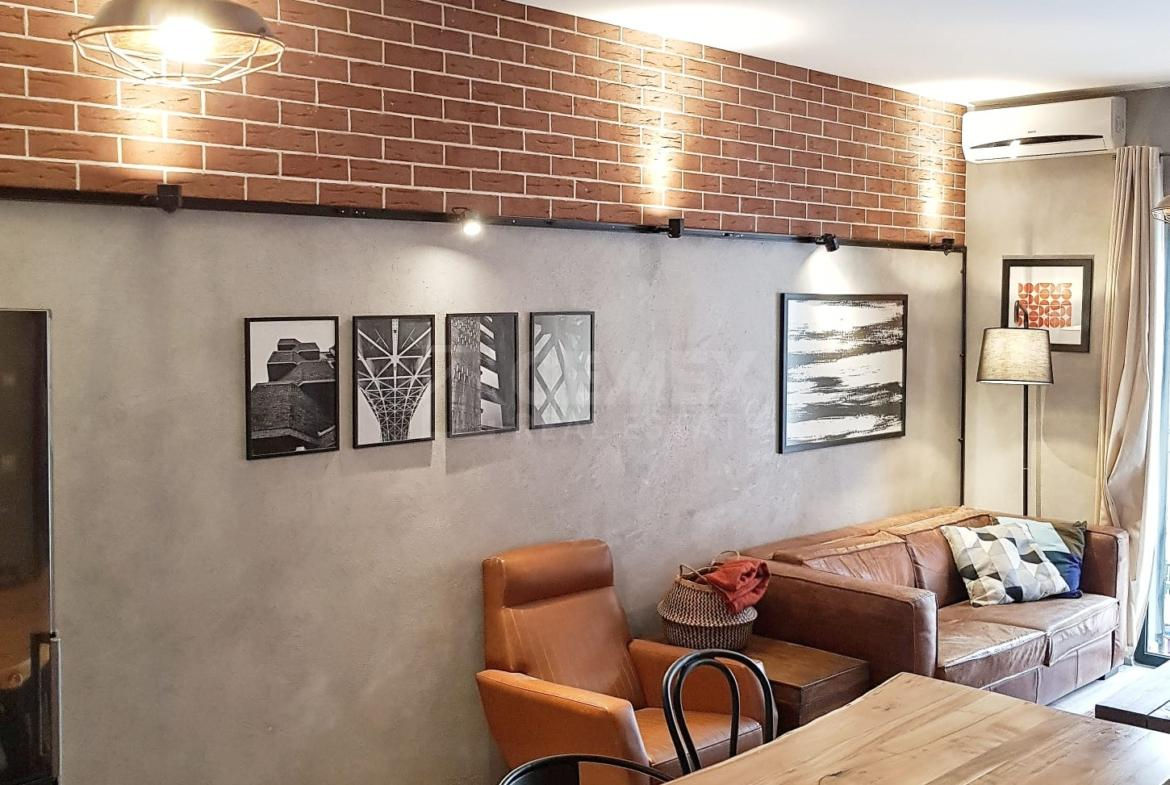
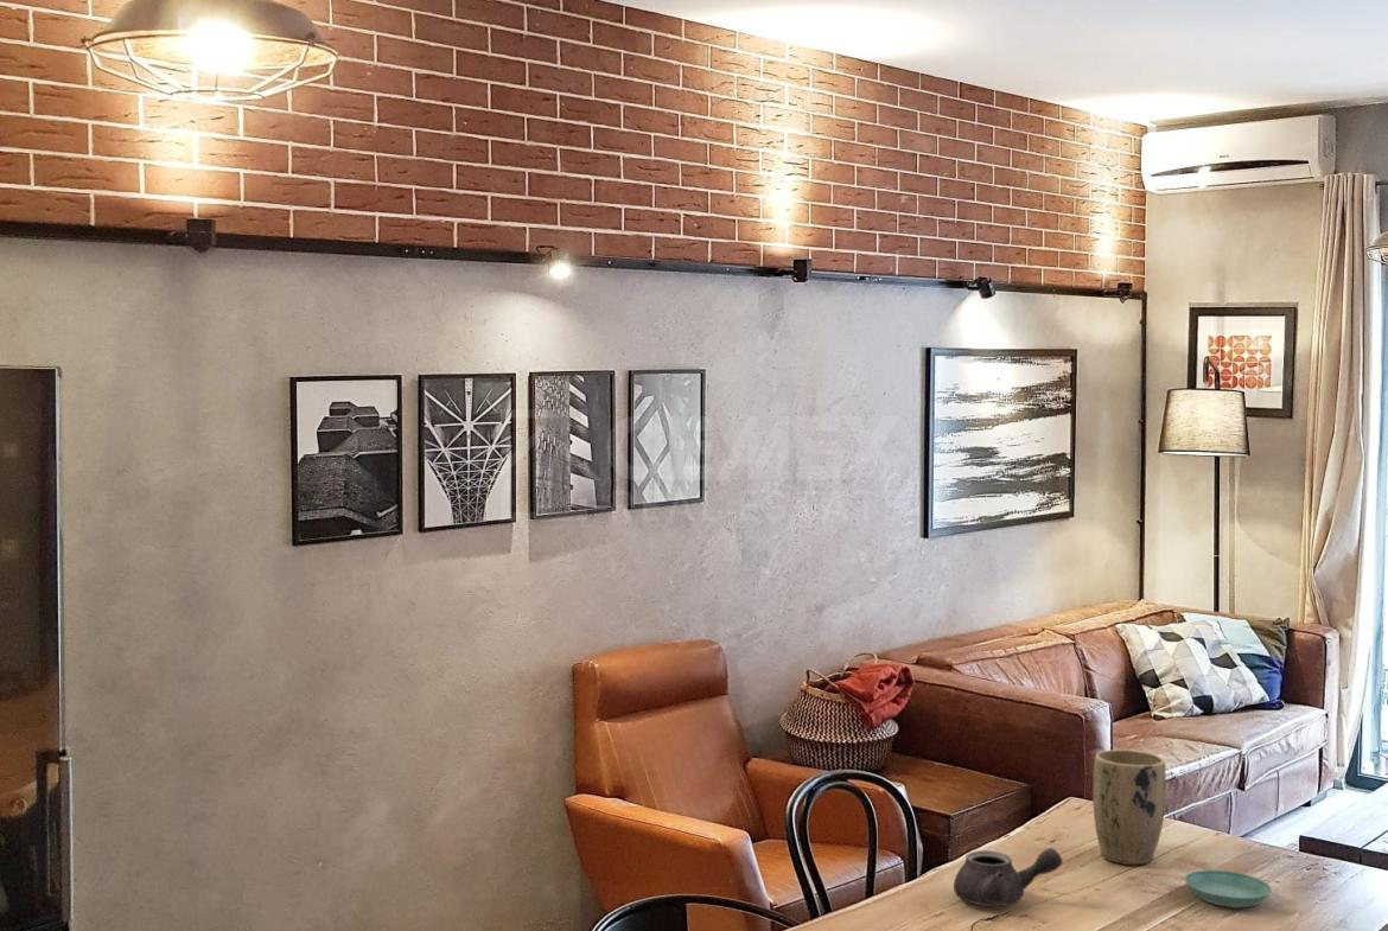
+ saucer [1183,869,1273,908]
+ teapot [953,847,1063,907]
+ plant pot [1091,748,1167,866]
